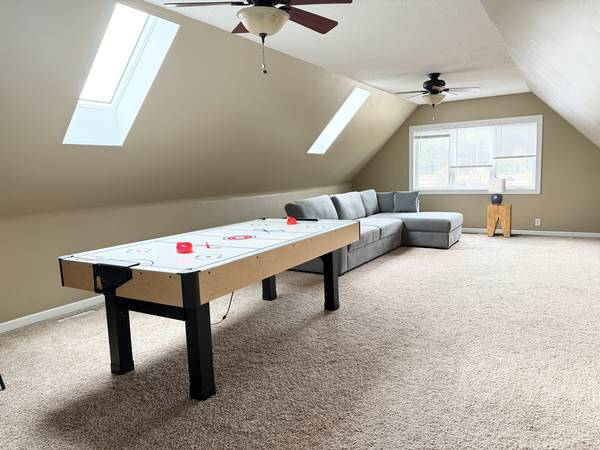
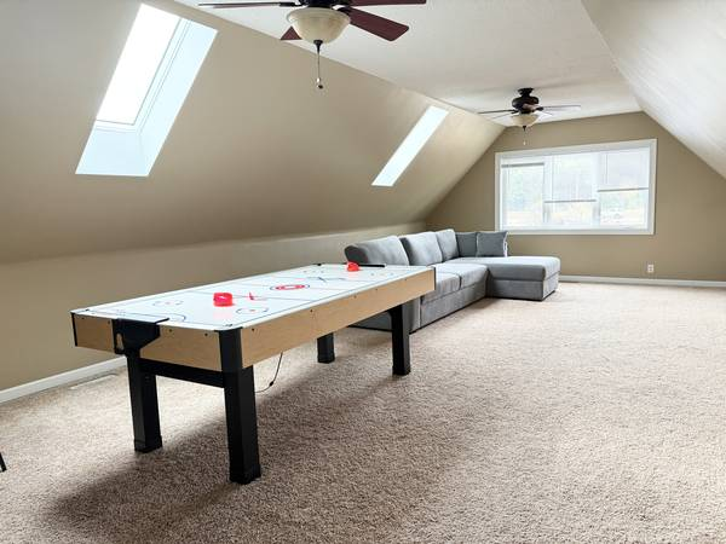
- side table [486,203,513,238]
- lamp [487,177,507,205]
